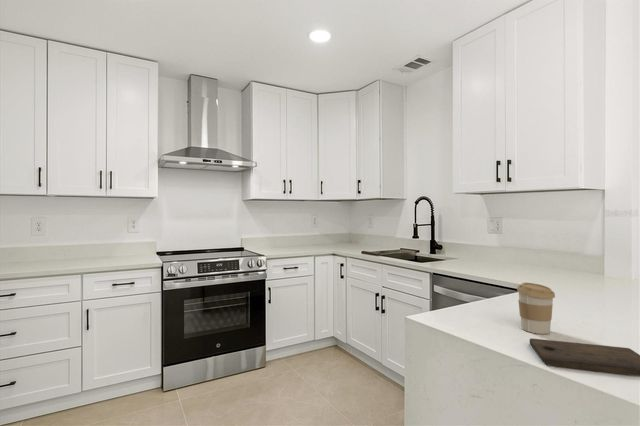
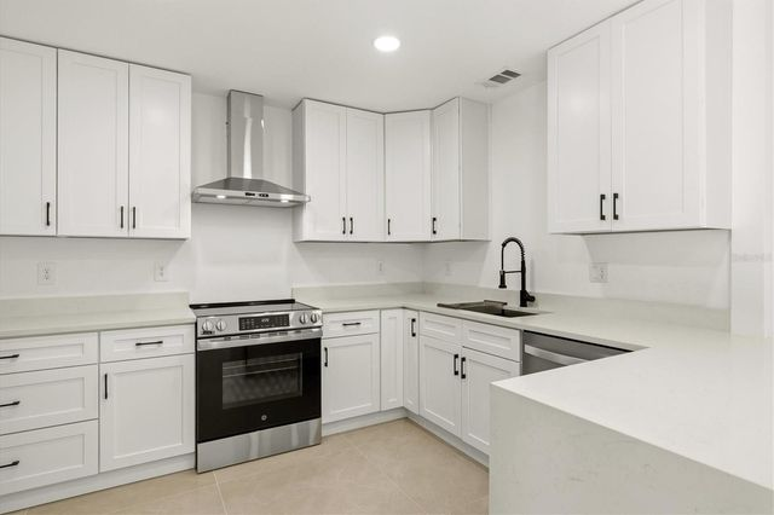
- coffee cup [516,282,556,335]
- cutting board [529,337,640,377]
